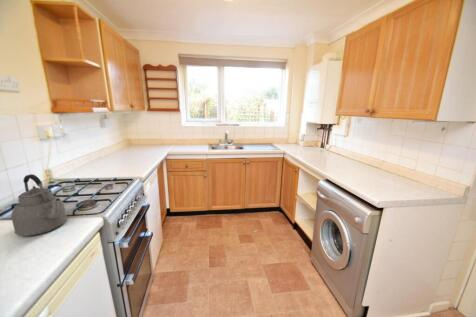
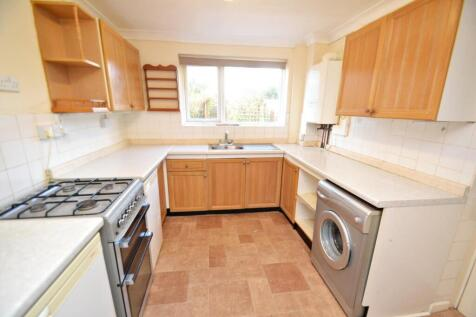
- kettle [10,173,68,237]
